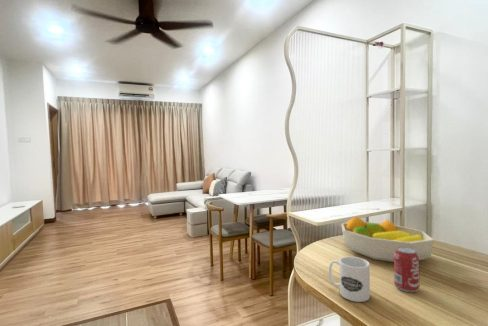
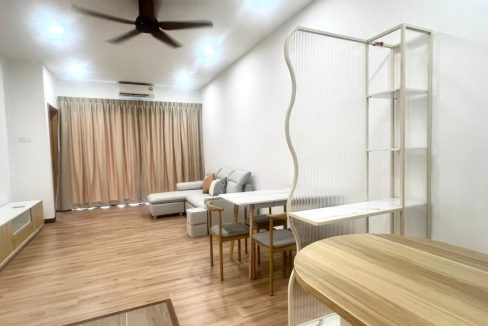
- beverage can [393,247,420,293]
- mug [328,256,371,303]
- fruit bowl [340,215,435,263]
